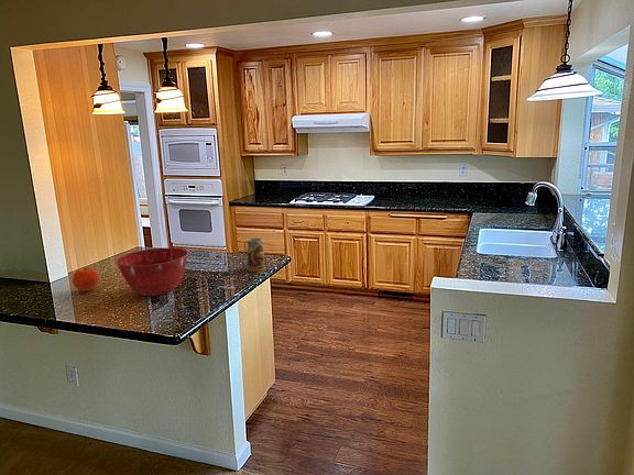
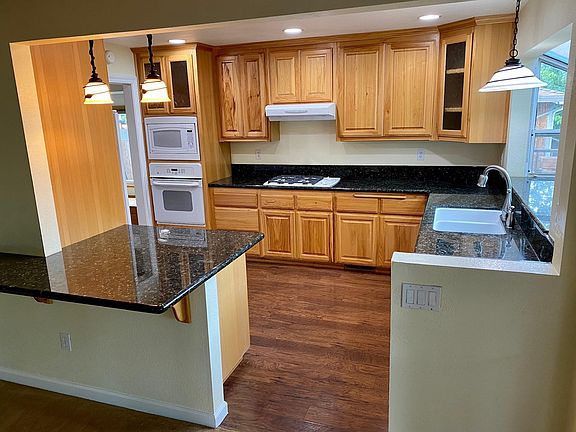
- fruit [72,266,100,292]
- mug [243,238,267,272]
- mixing bowl [114,246,189,297]
